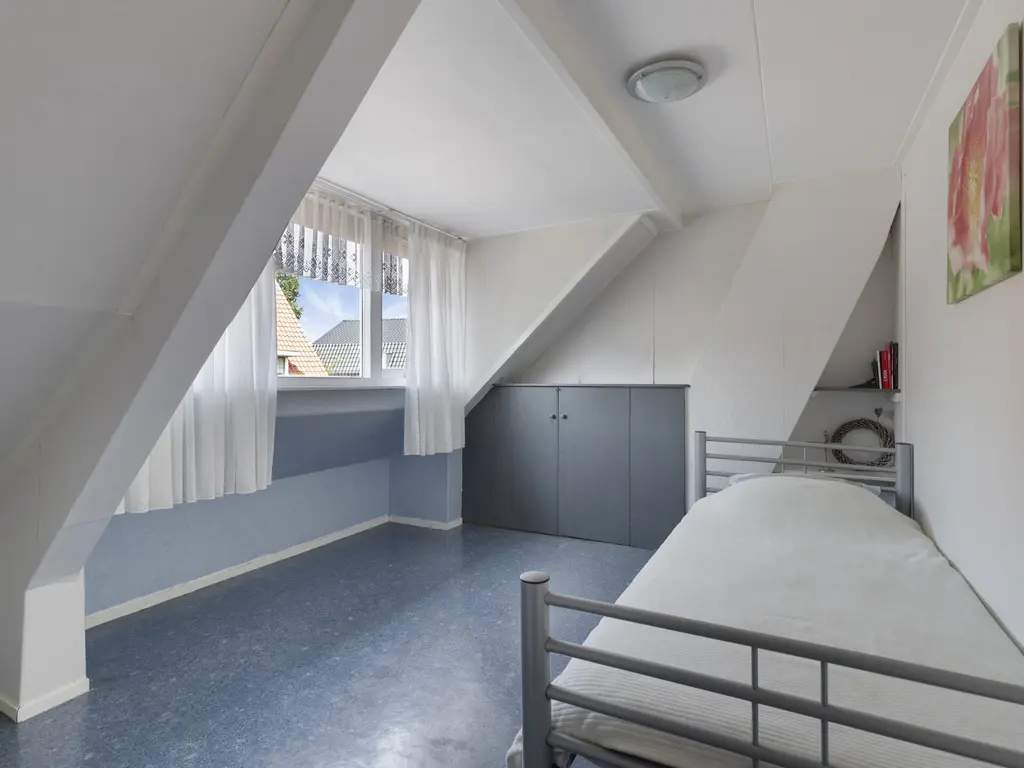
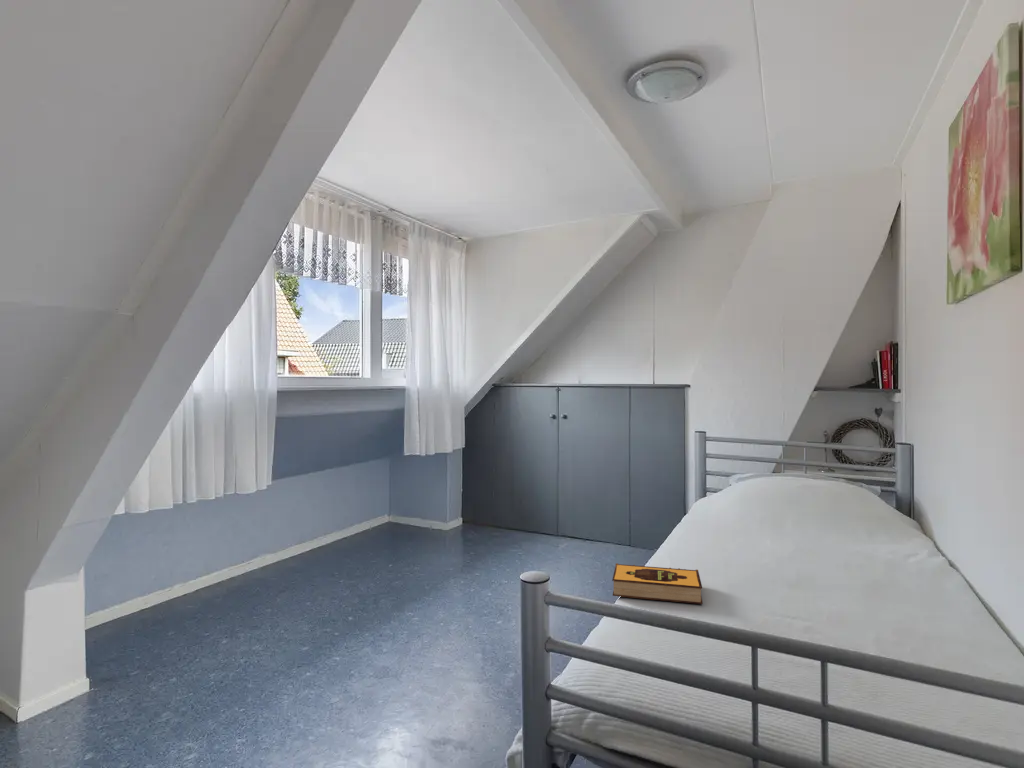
+ hardback book [611,562,704,605]
